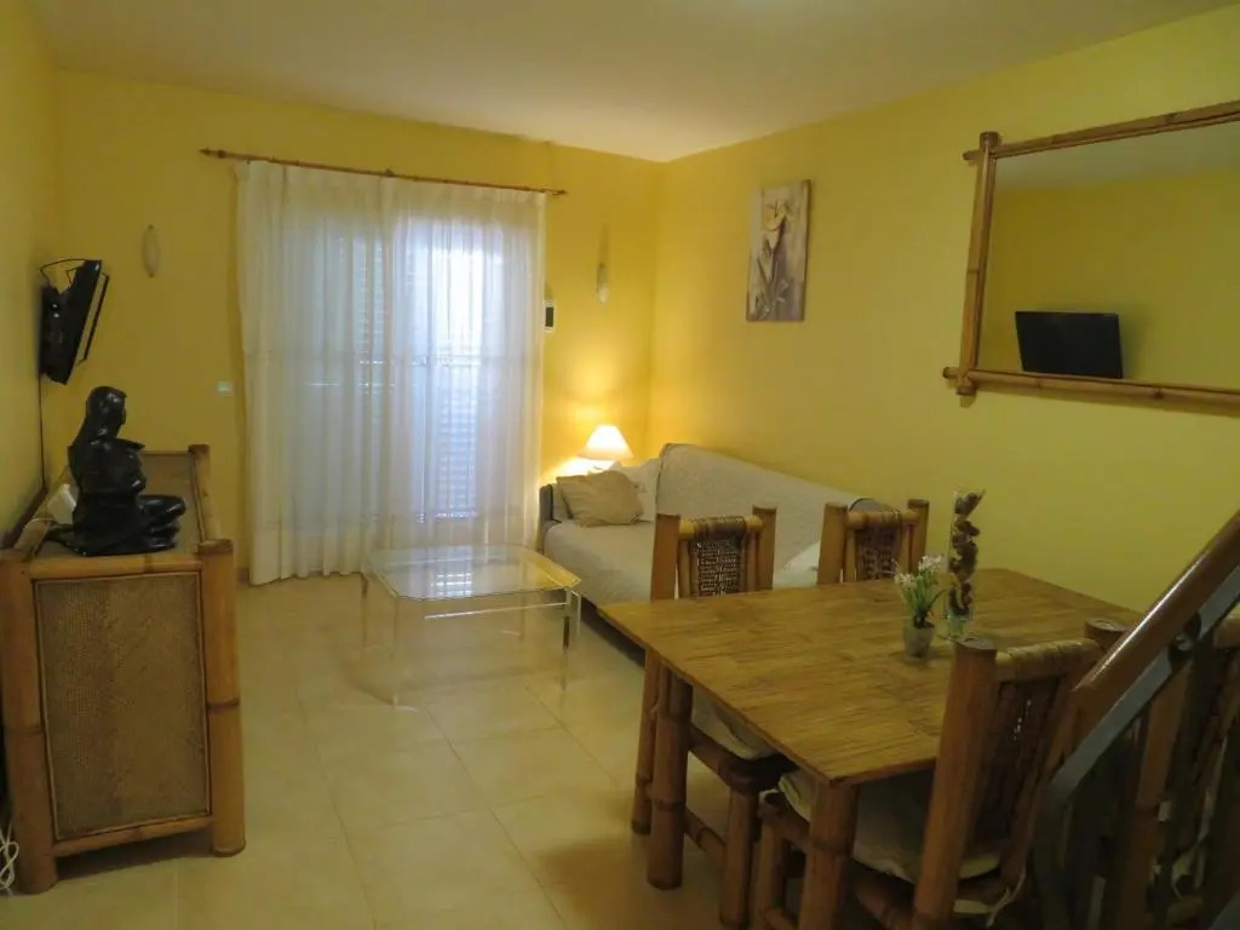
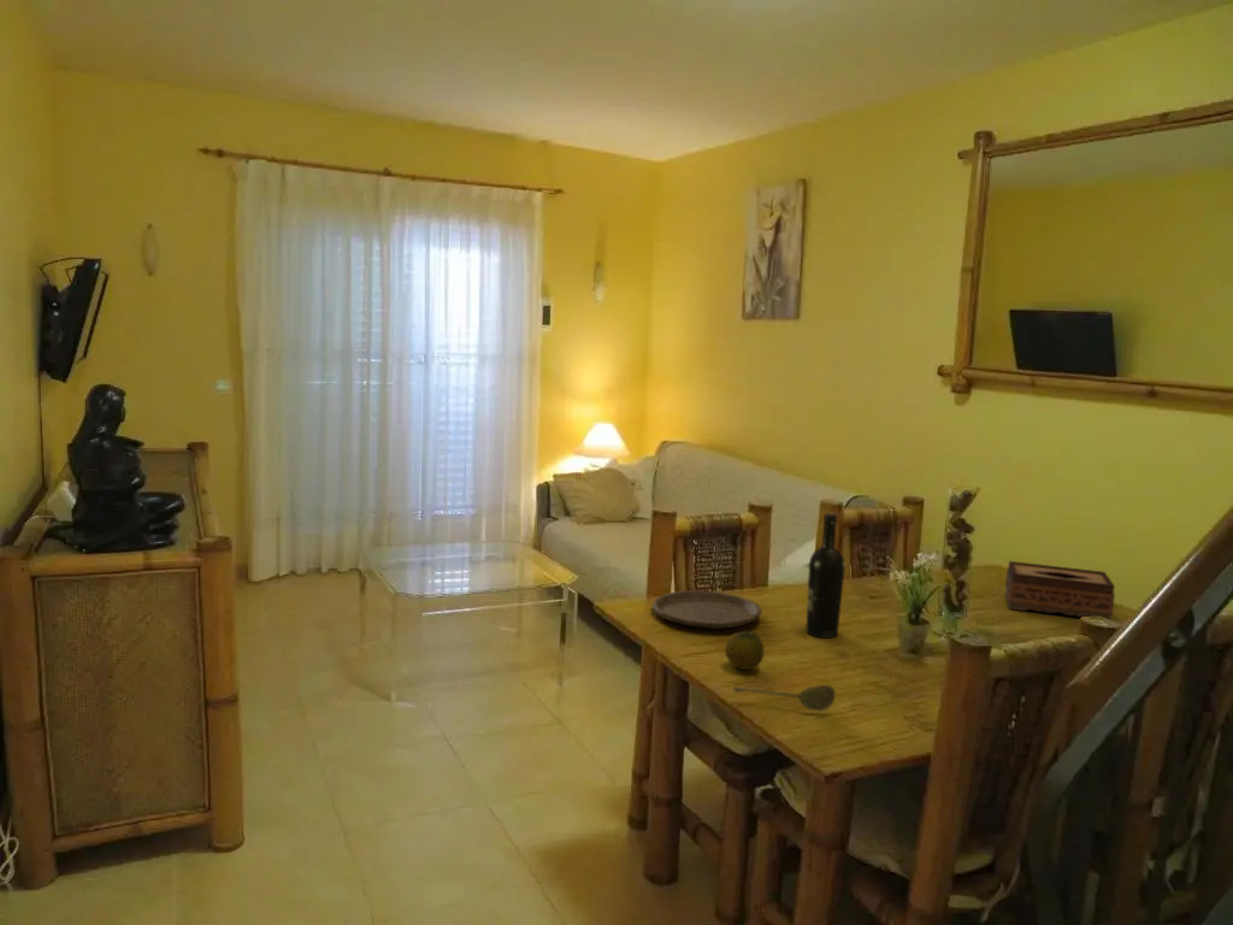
+ tissue box [1004,560,1116,621]
+ soupspoon [732,684,837,712]
+ plate [651,589,763,630]
+ fruit [724,630,766,671]
+ wine bottle [806,512,846,640]
